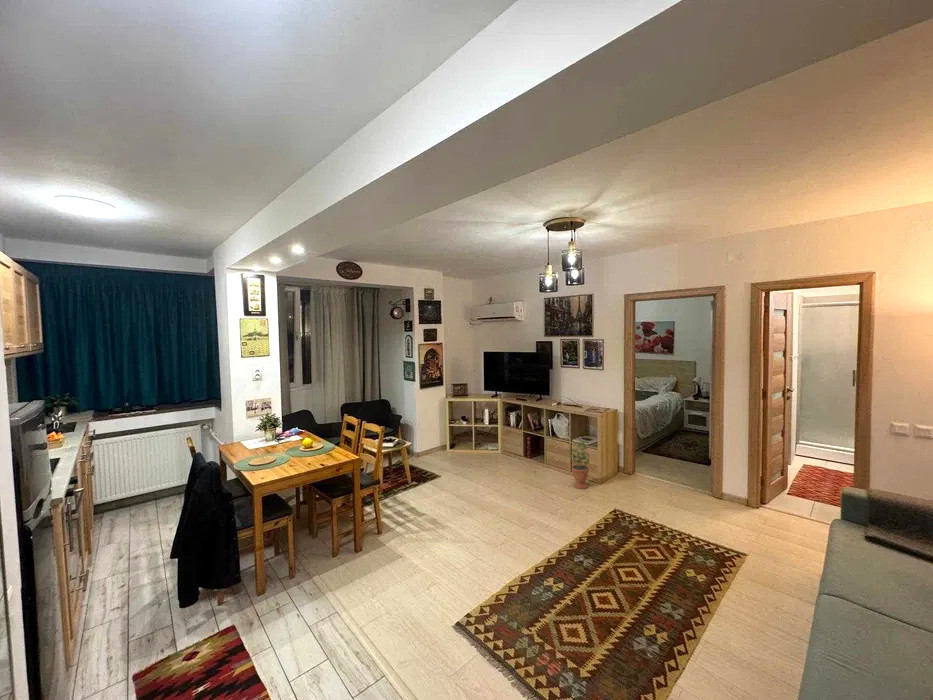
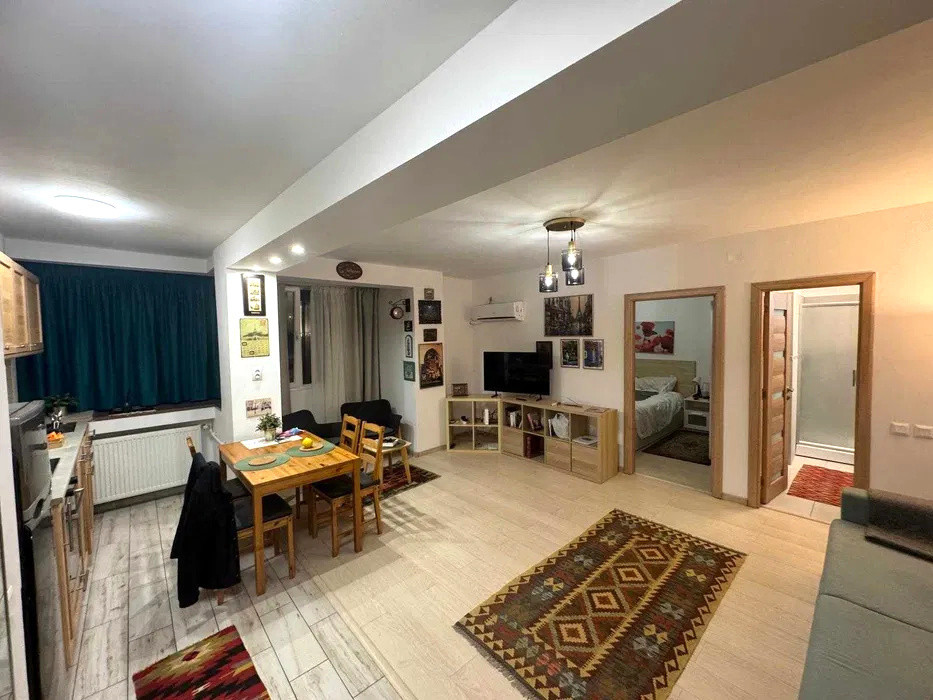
- potted plant [567,440,591,490]
